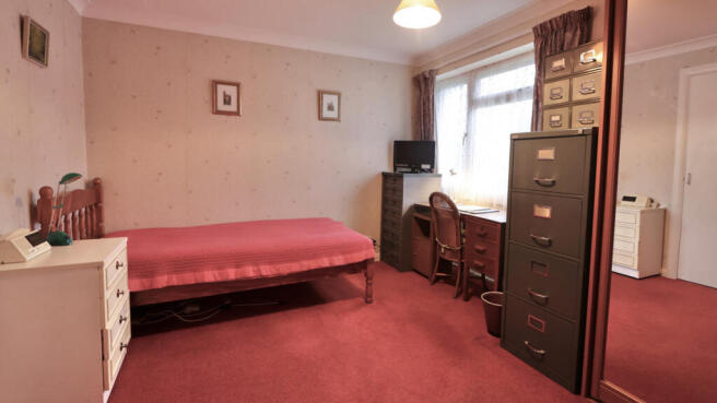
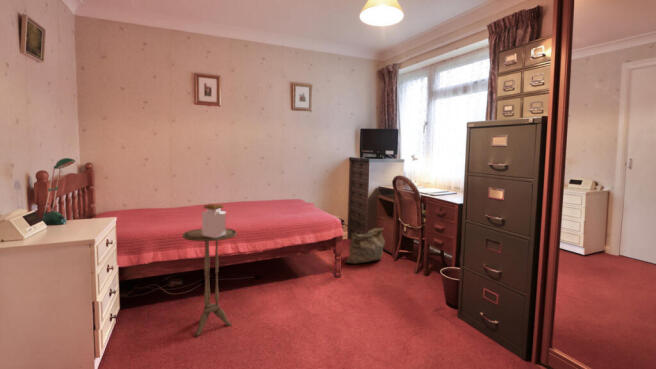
+ side table [181,227,238,337]
+ bag [344,227,386,265]
+ decorative jar [201,203,227,238]
